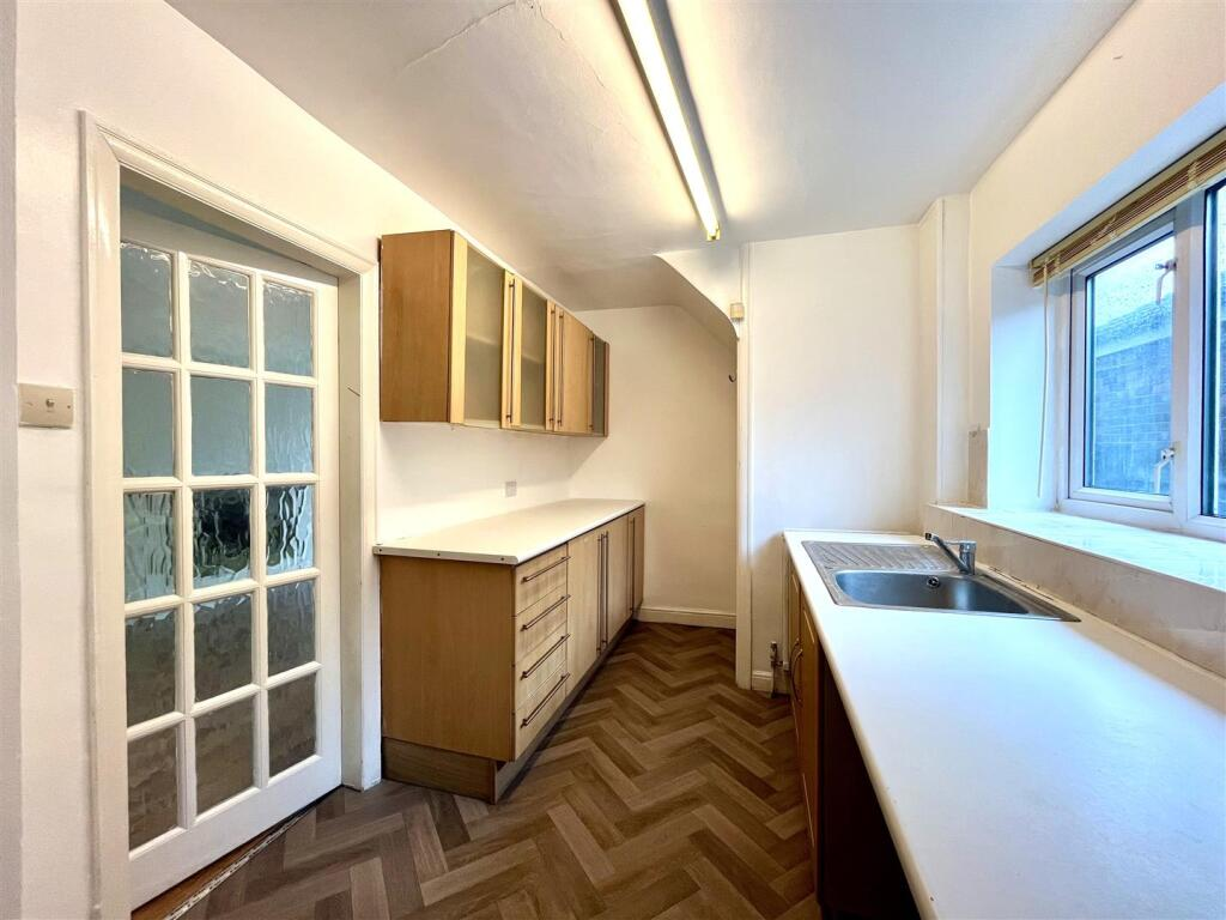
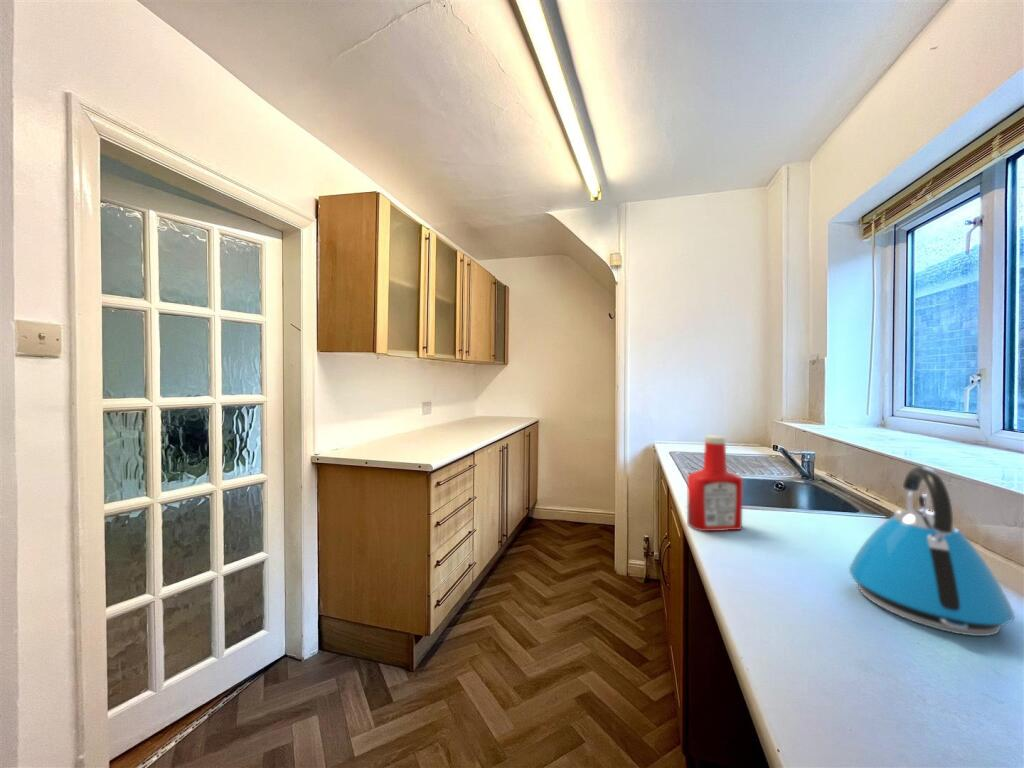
+ soap bottle [686,434,744,532]
+ kettle [848,465,1016,637]
